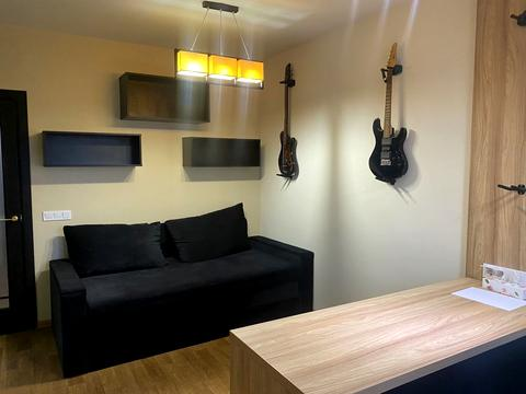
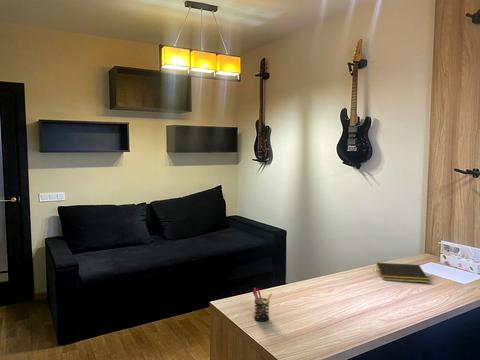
+ notepad [375,262,430,284]
+ pen holder [252,287,273,323]
